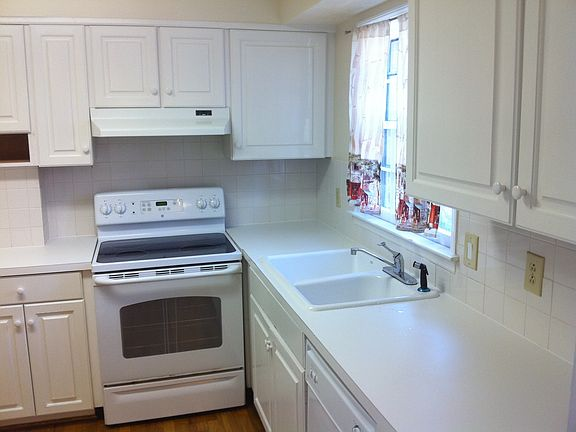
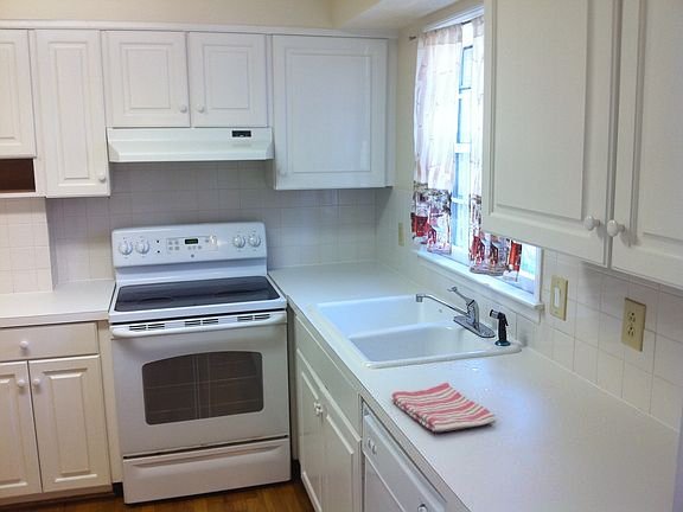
+ dish towel [391,382,498,433]
